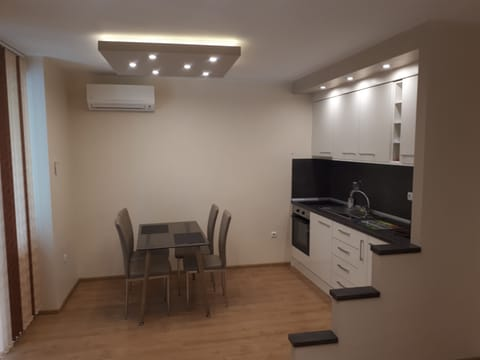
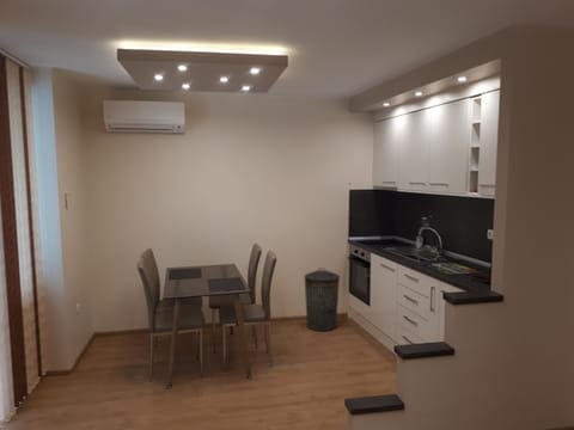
+ trash can [304,266,341,332]
